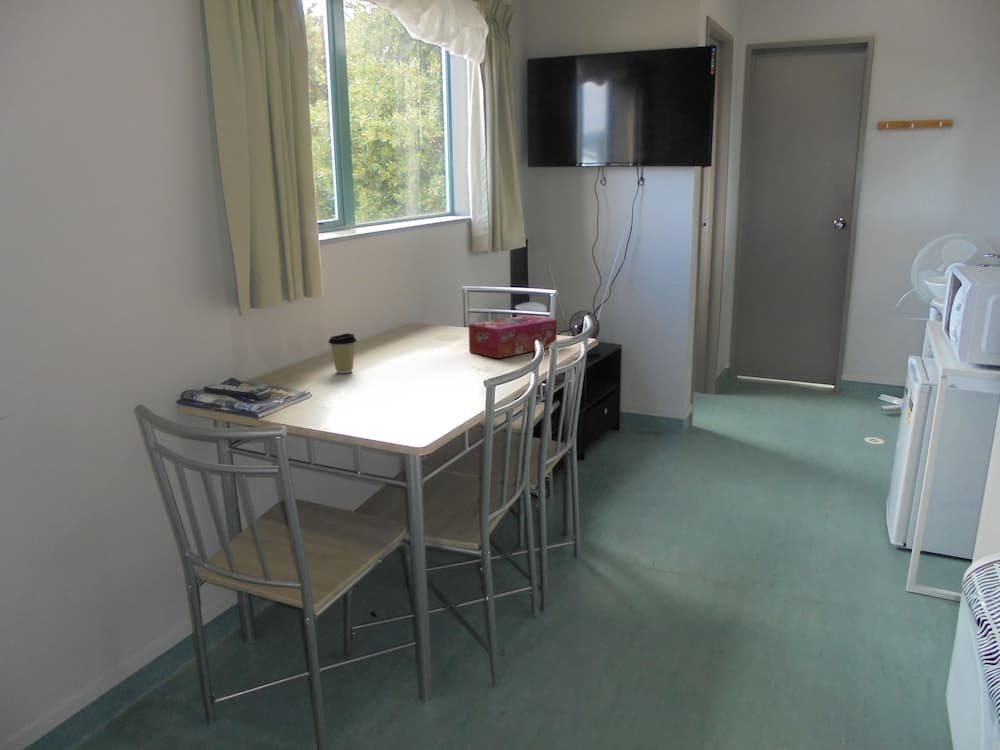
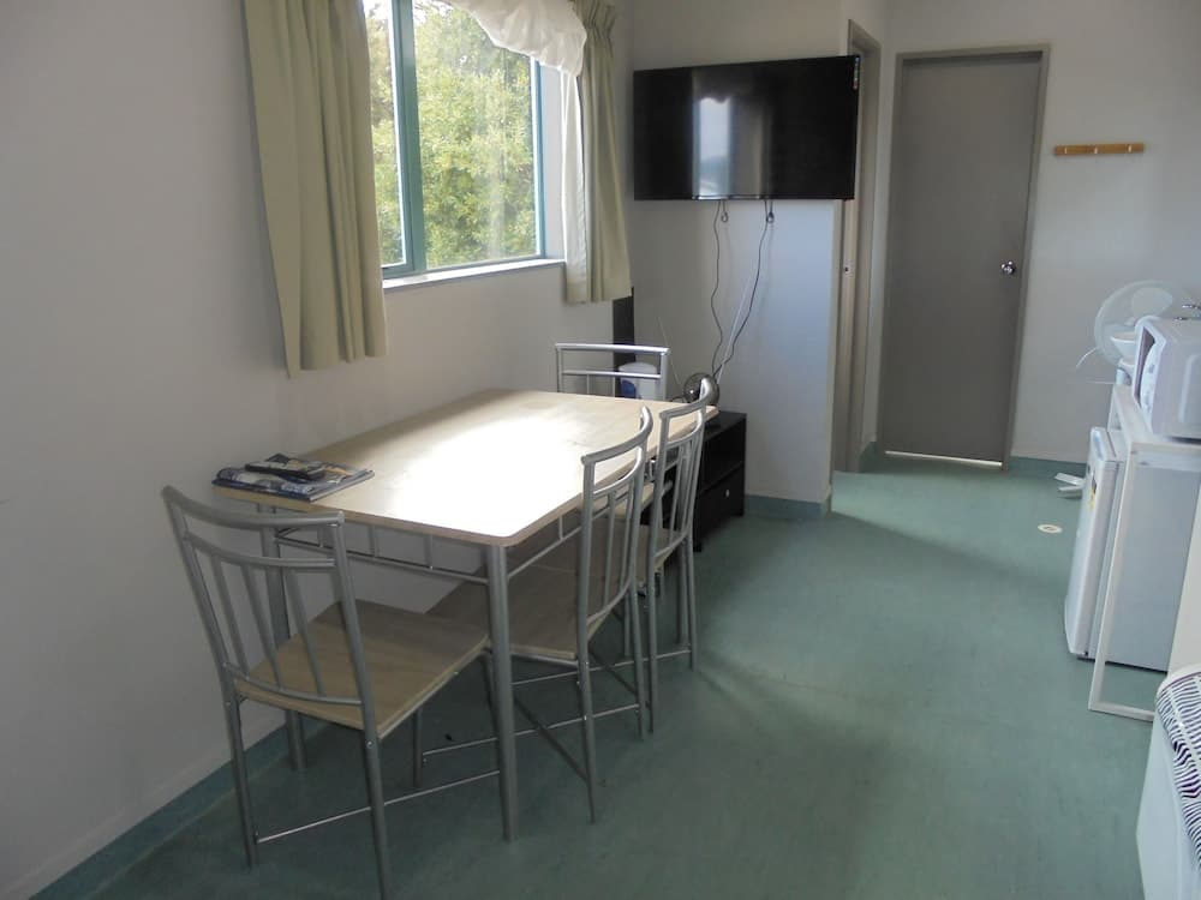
- coffee cup [327,332,358,374]
- tissue box [468,314,558,359]
